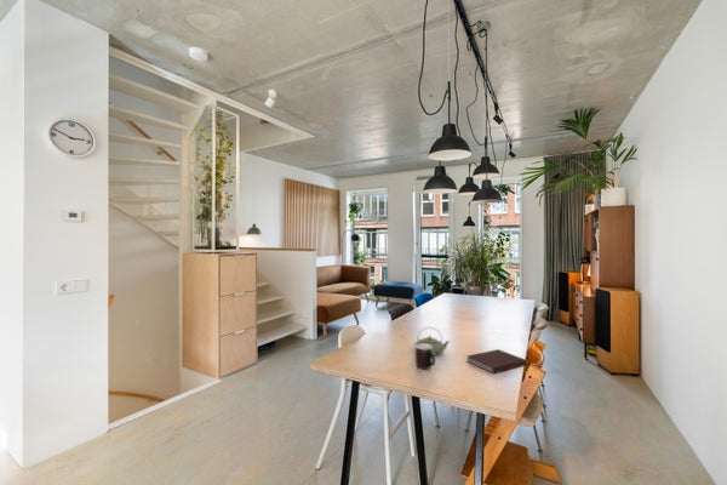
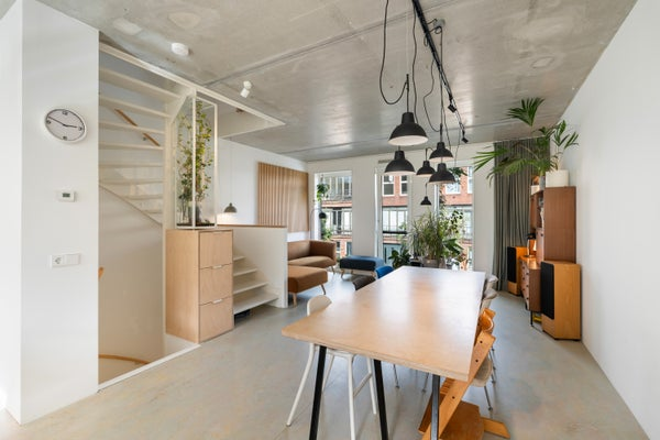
- teapot [413,326,451,356]
- mug [414,344,436,371]
- notebook [465,348,528,375]
